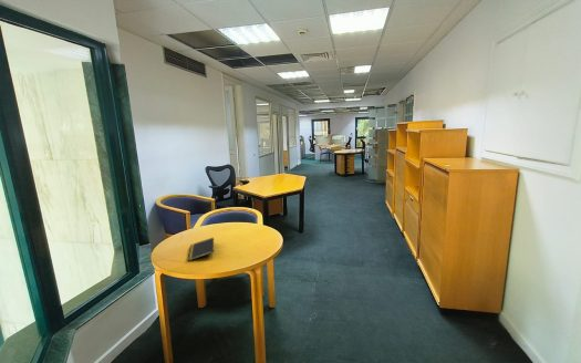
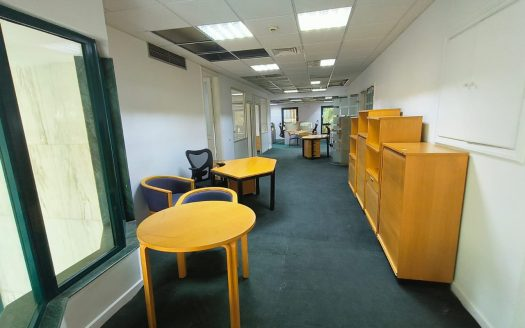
- notepad [187,237,215,262]
